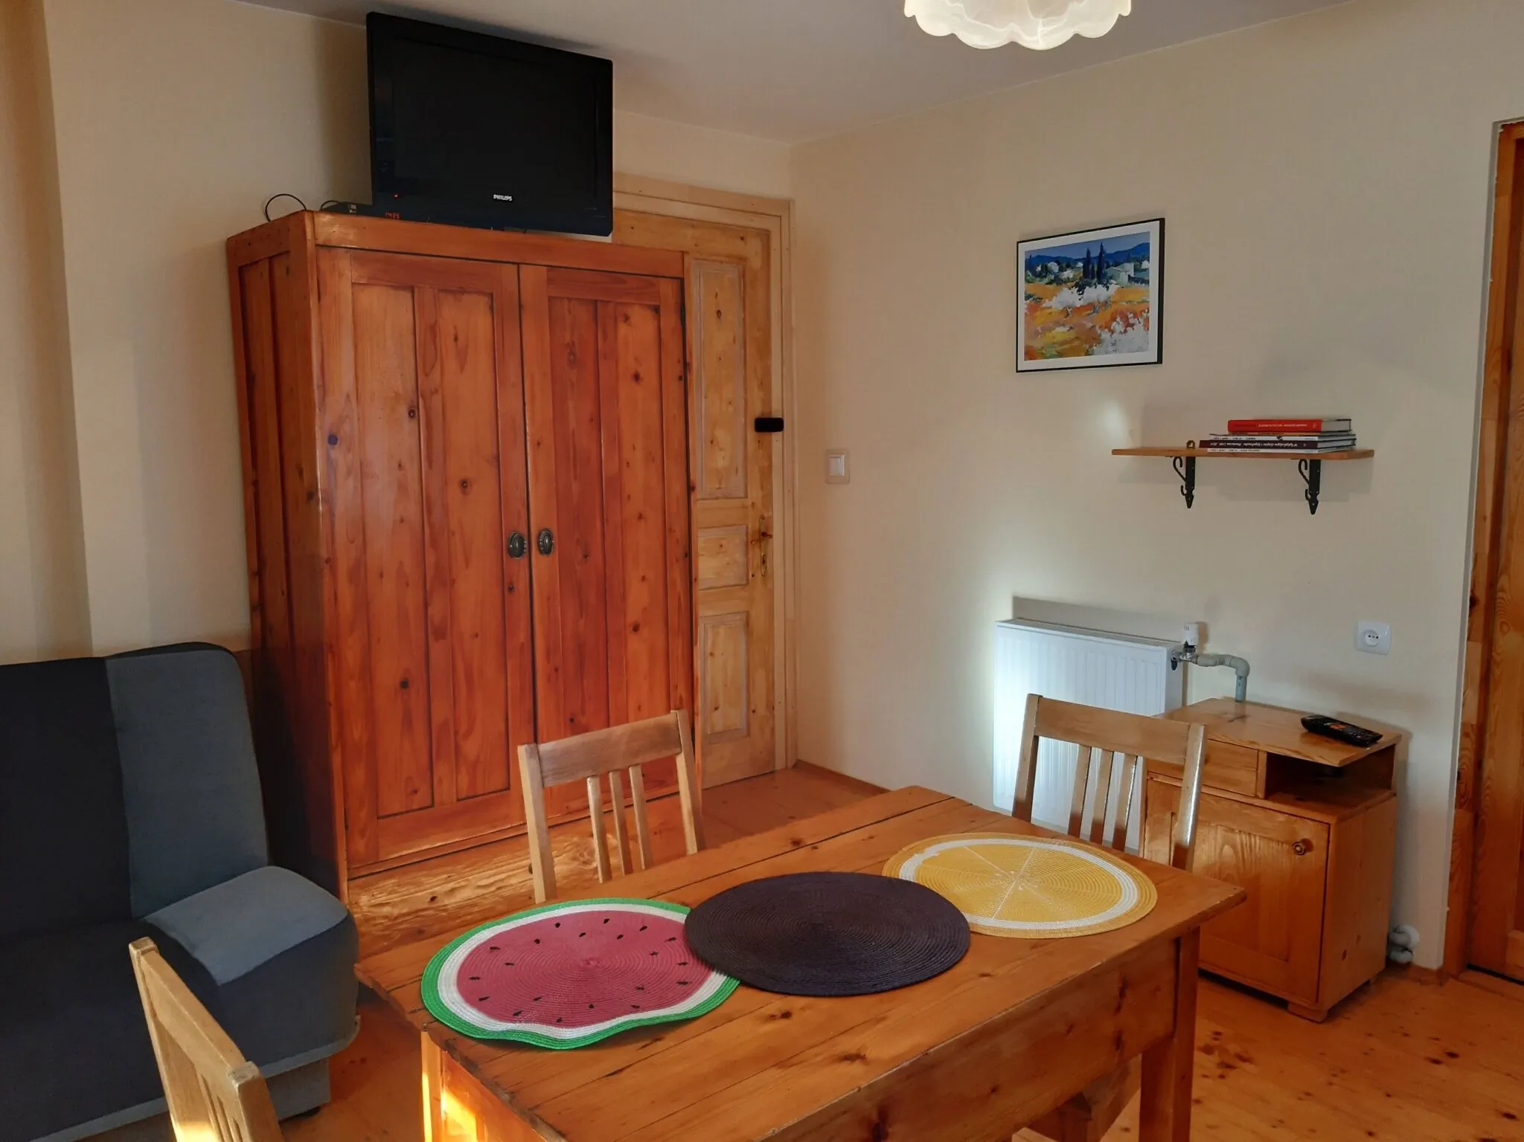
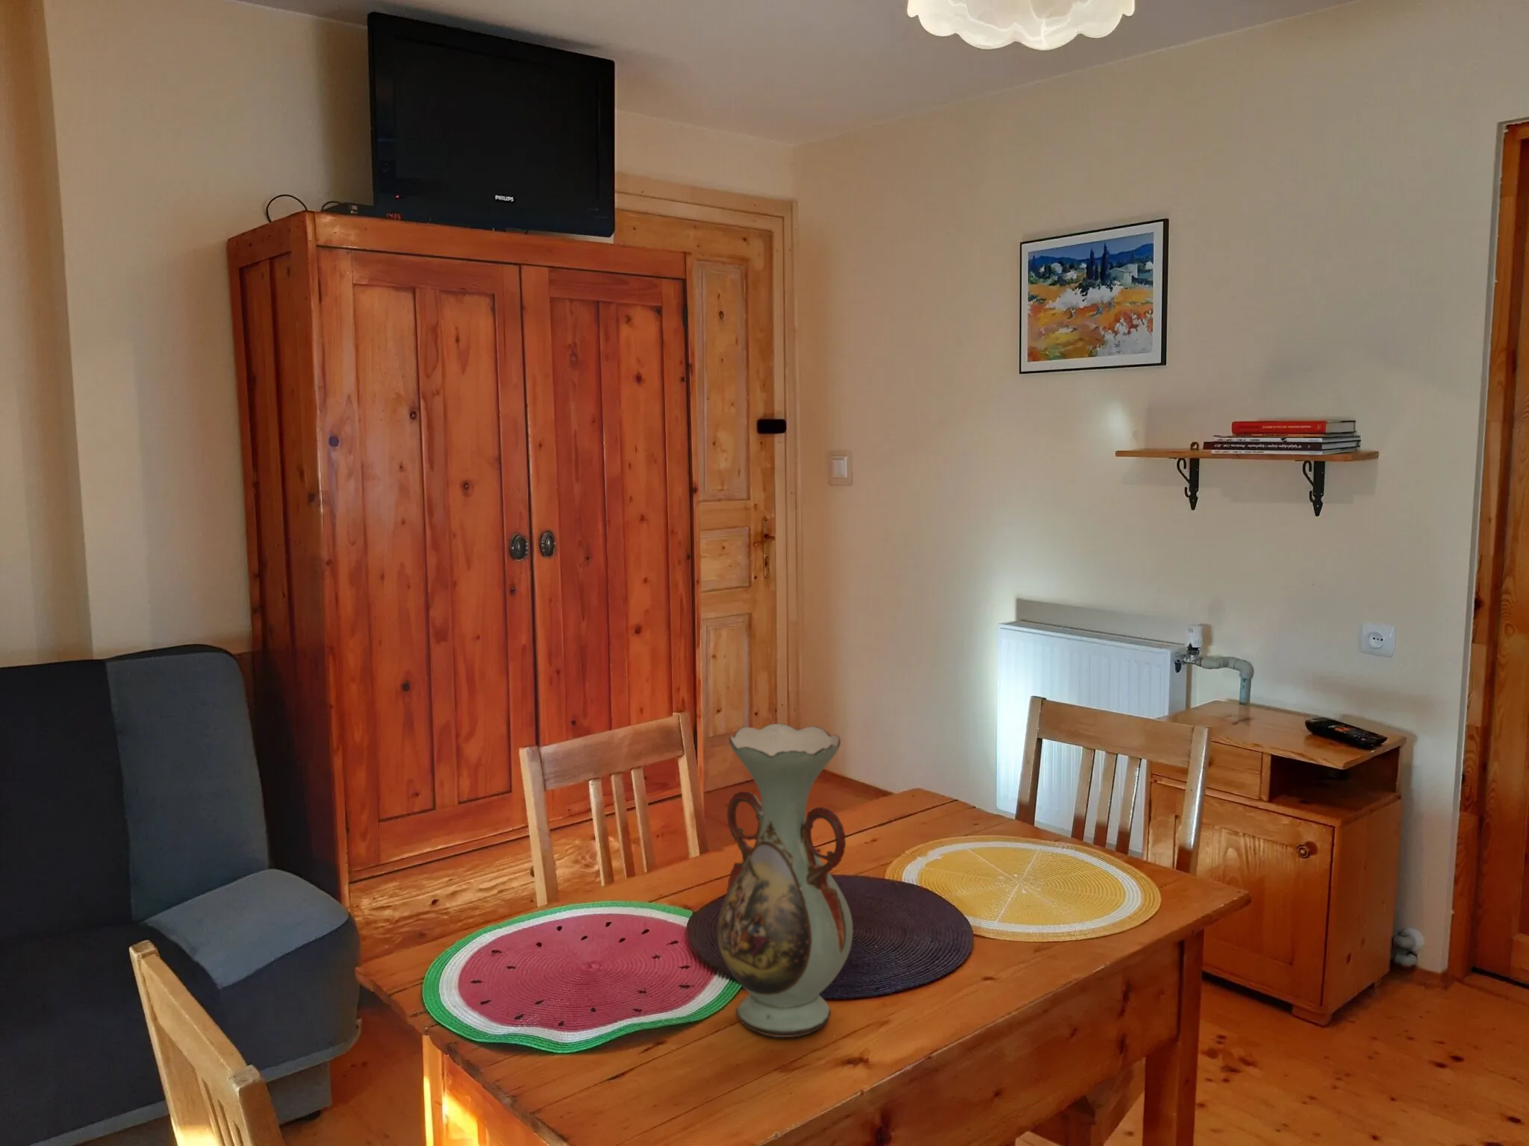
+ decorative vase [716,723,854,1038]
